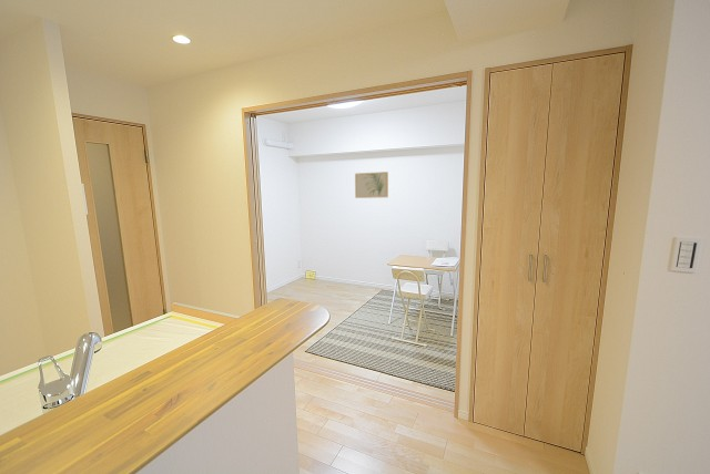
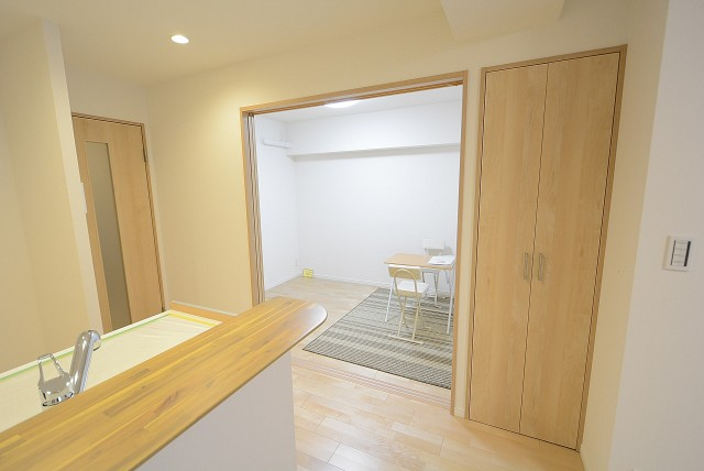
- wall art [354,171,389,199]
